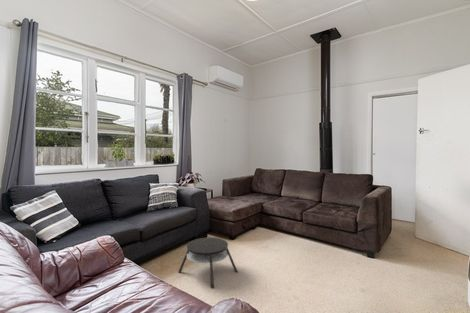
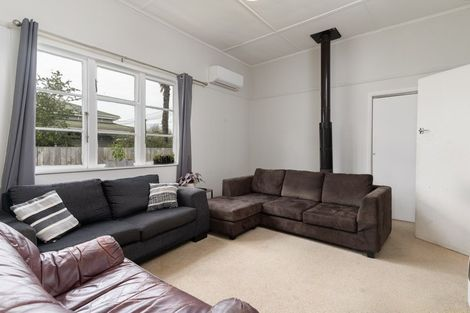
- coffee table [177,237,239,289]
